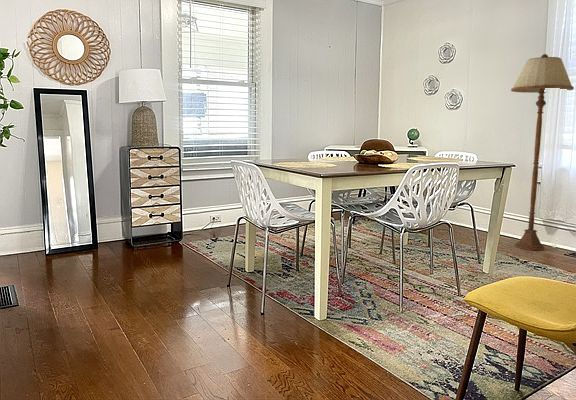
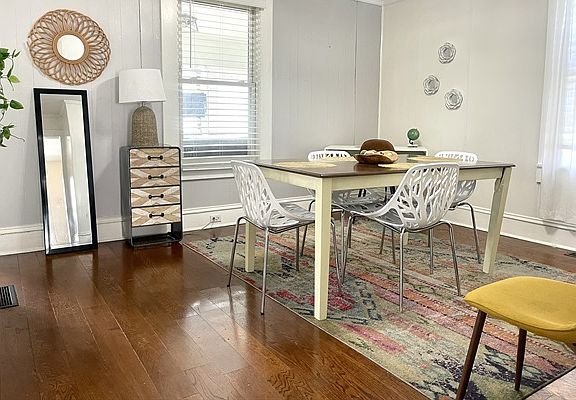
- floor lamp [510,53,575,251]
